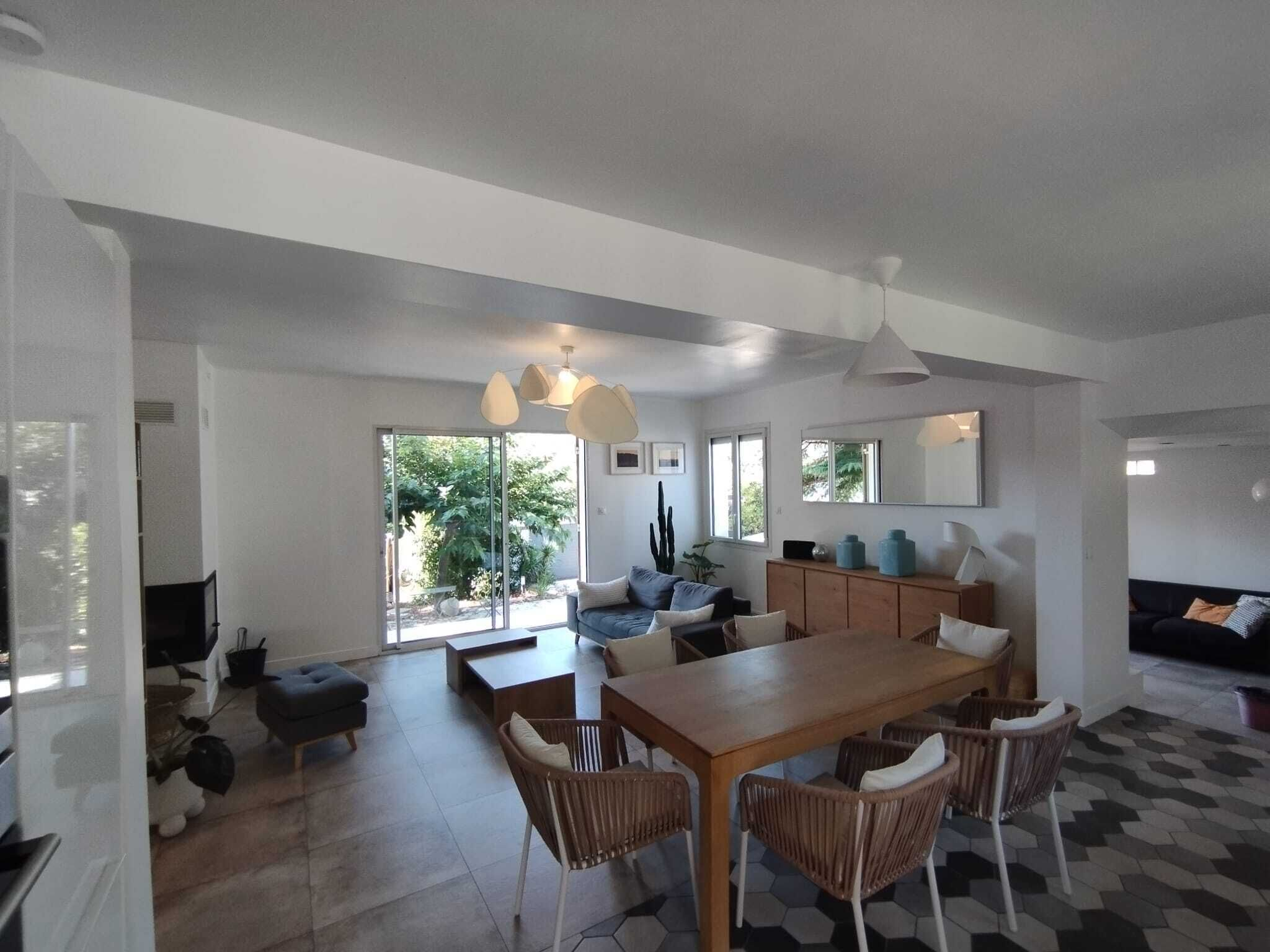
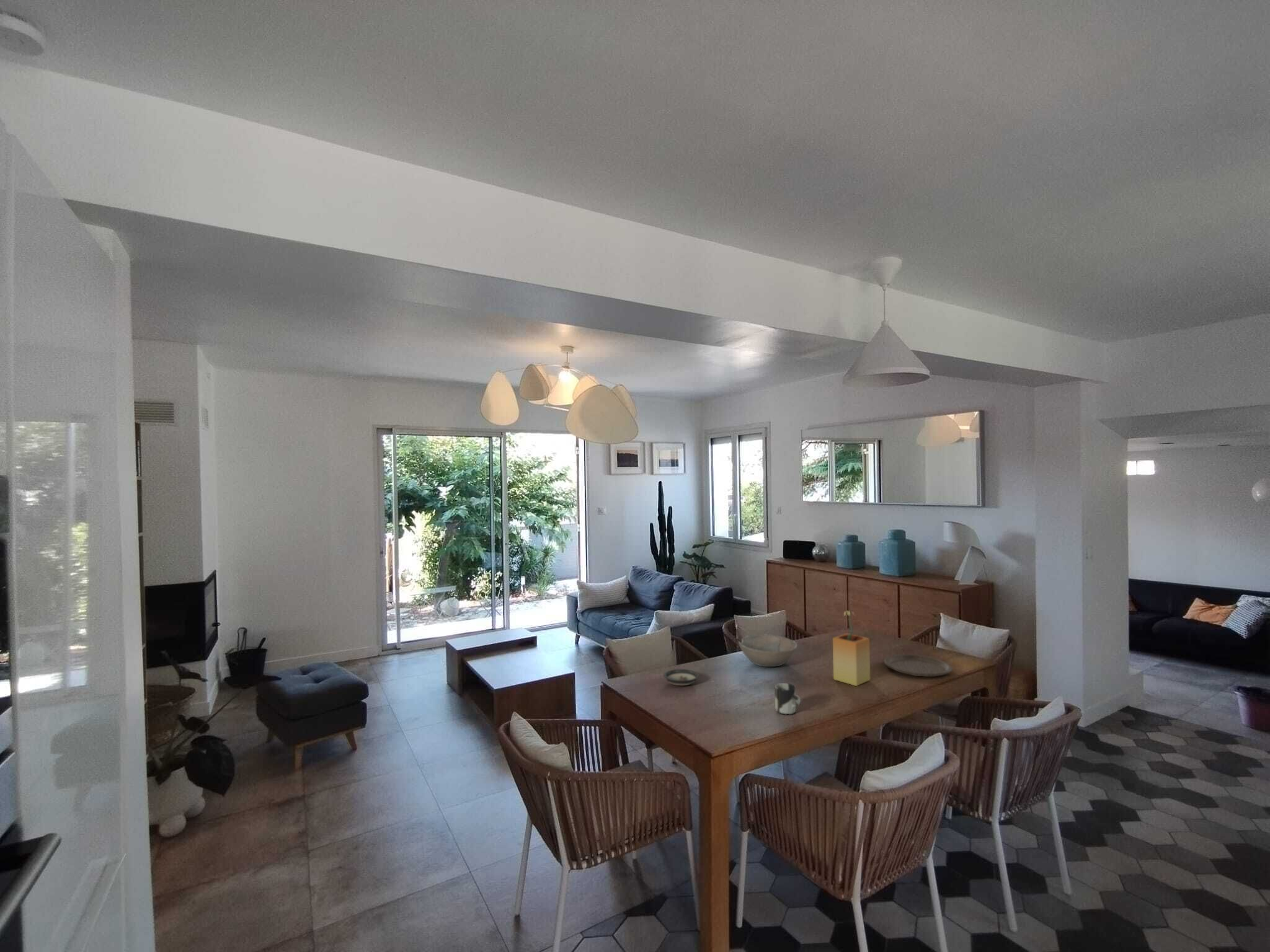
+ saucer [663,669,699,686]
+ potted plant [832,610,871,687]
+ cup [775,682,801,715]
+ bowl [738,634,798,668]
+ plate [884,654,953,677]
